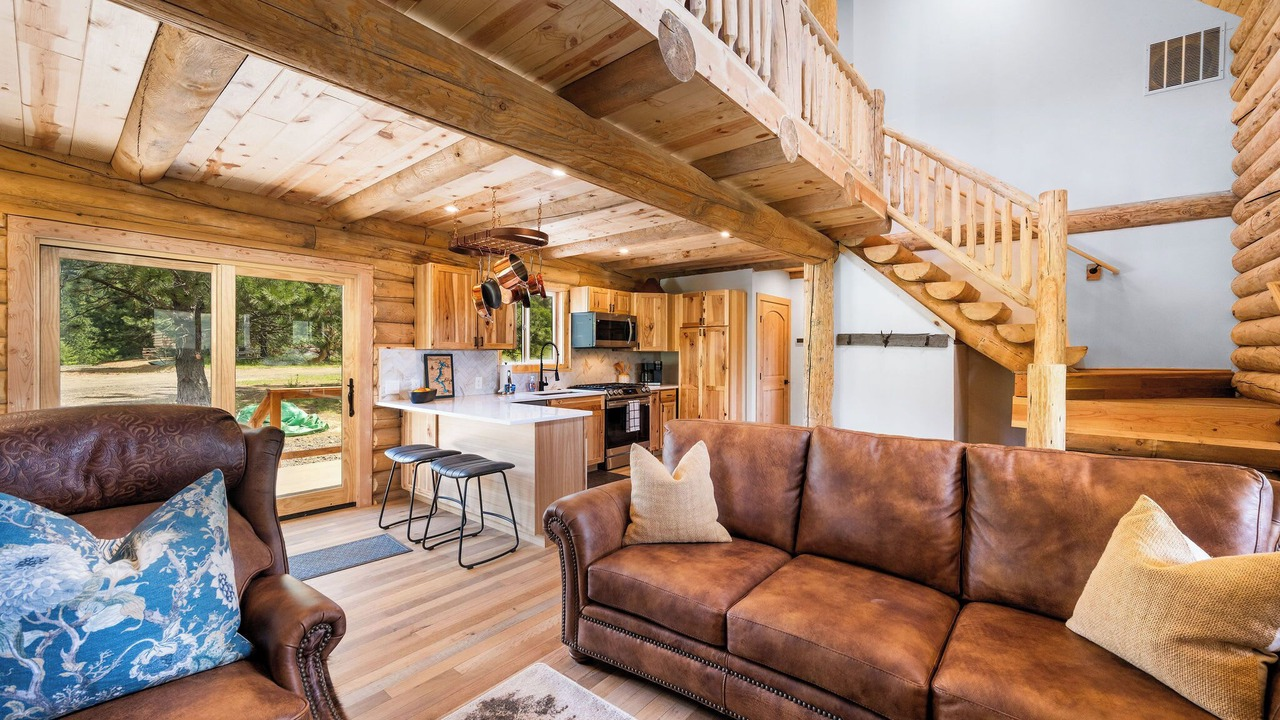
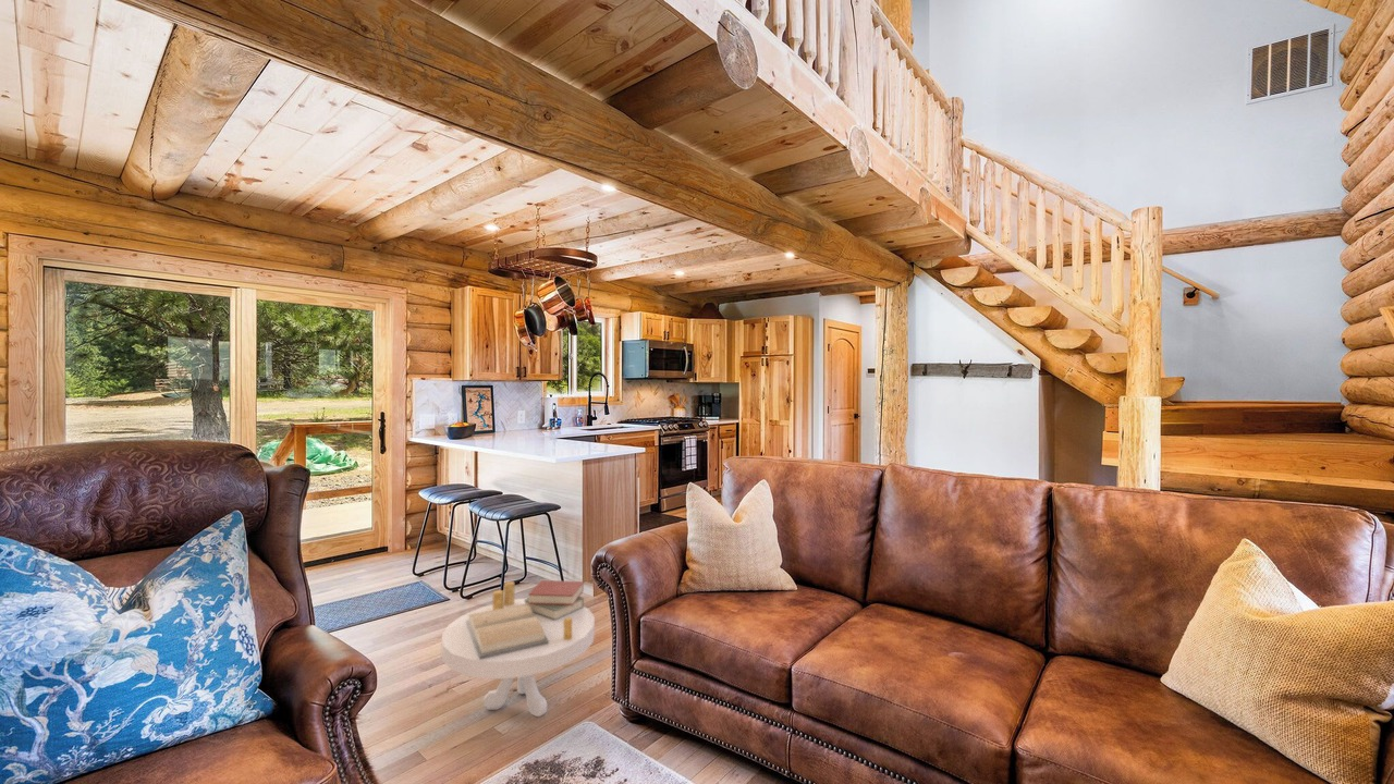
+ side table [441,579,596,718]
